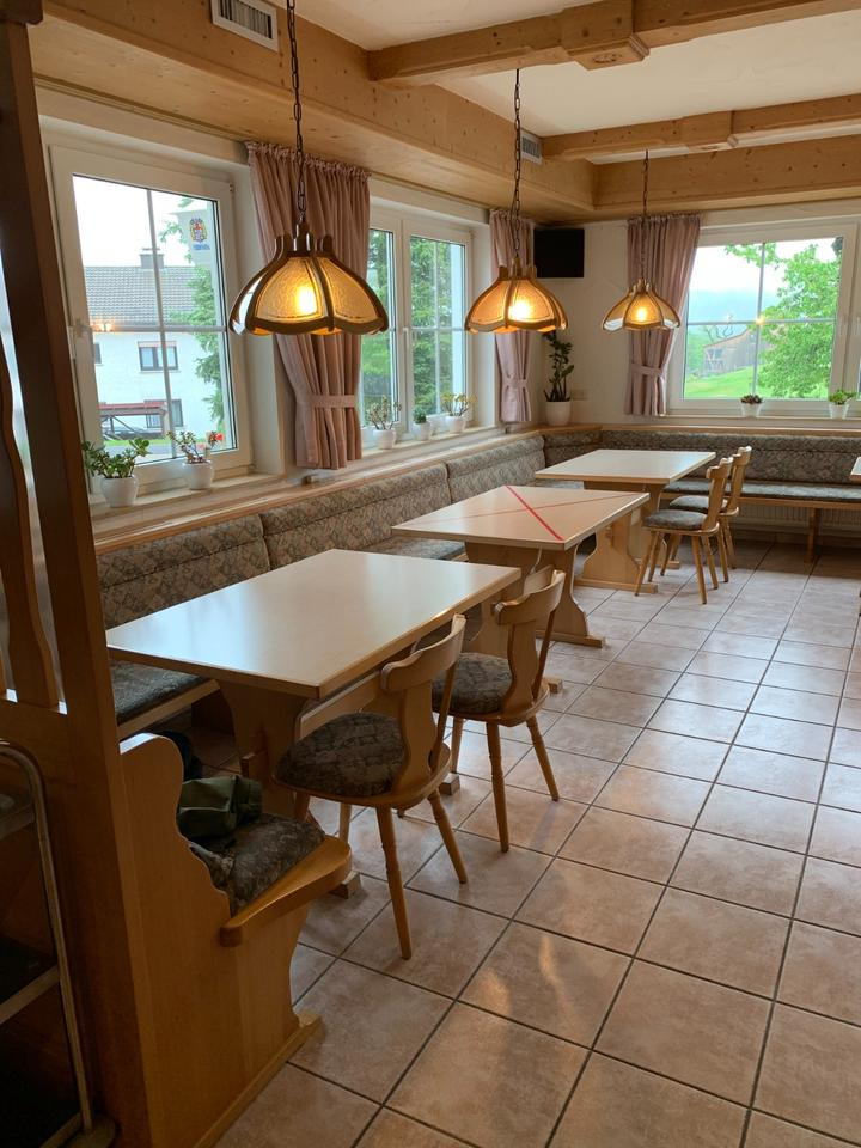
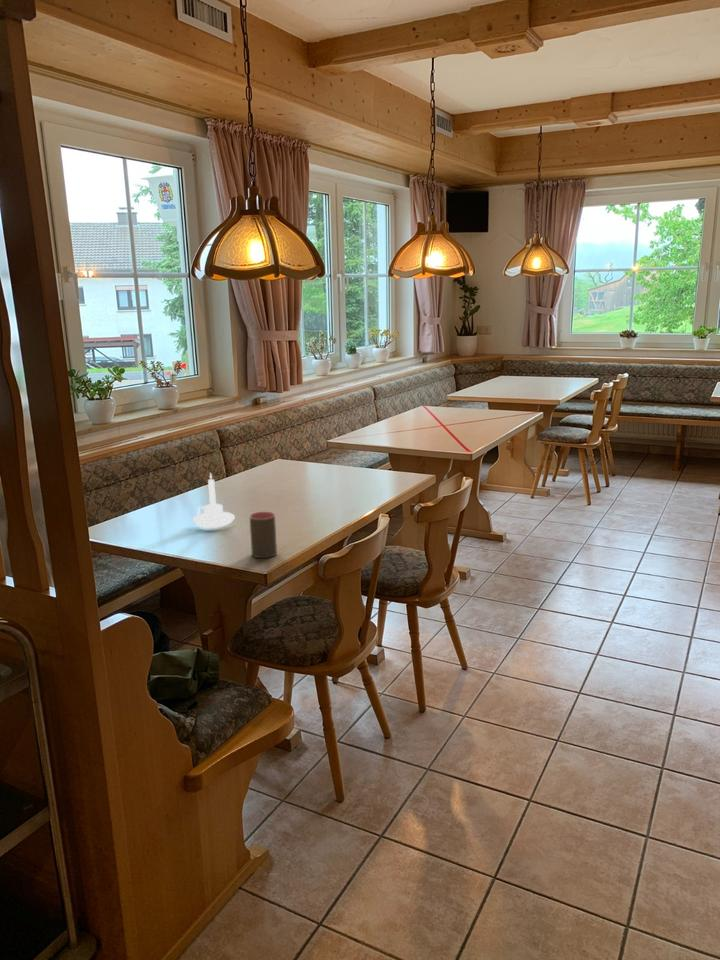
+ cup [248,511,278,559]
+ candle holder [192,471,235,529]
